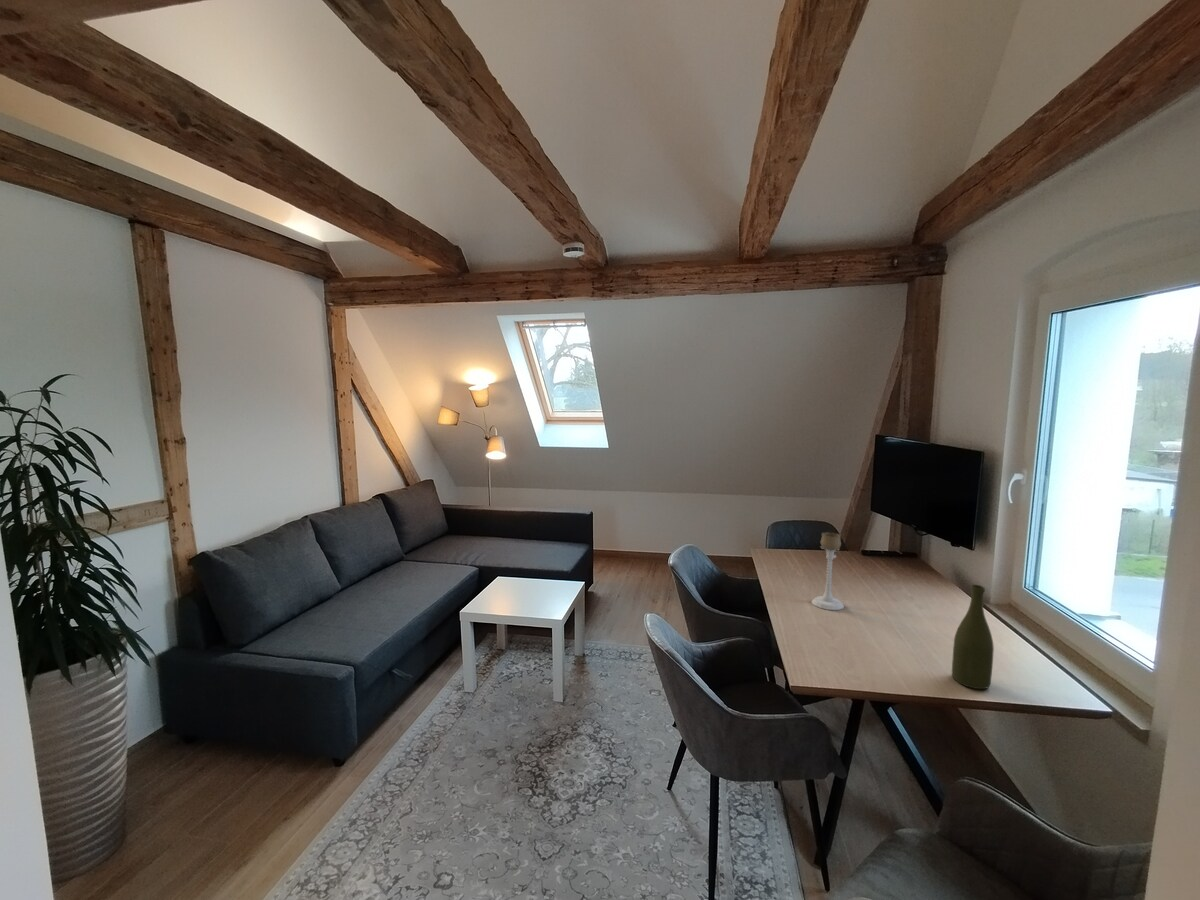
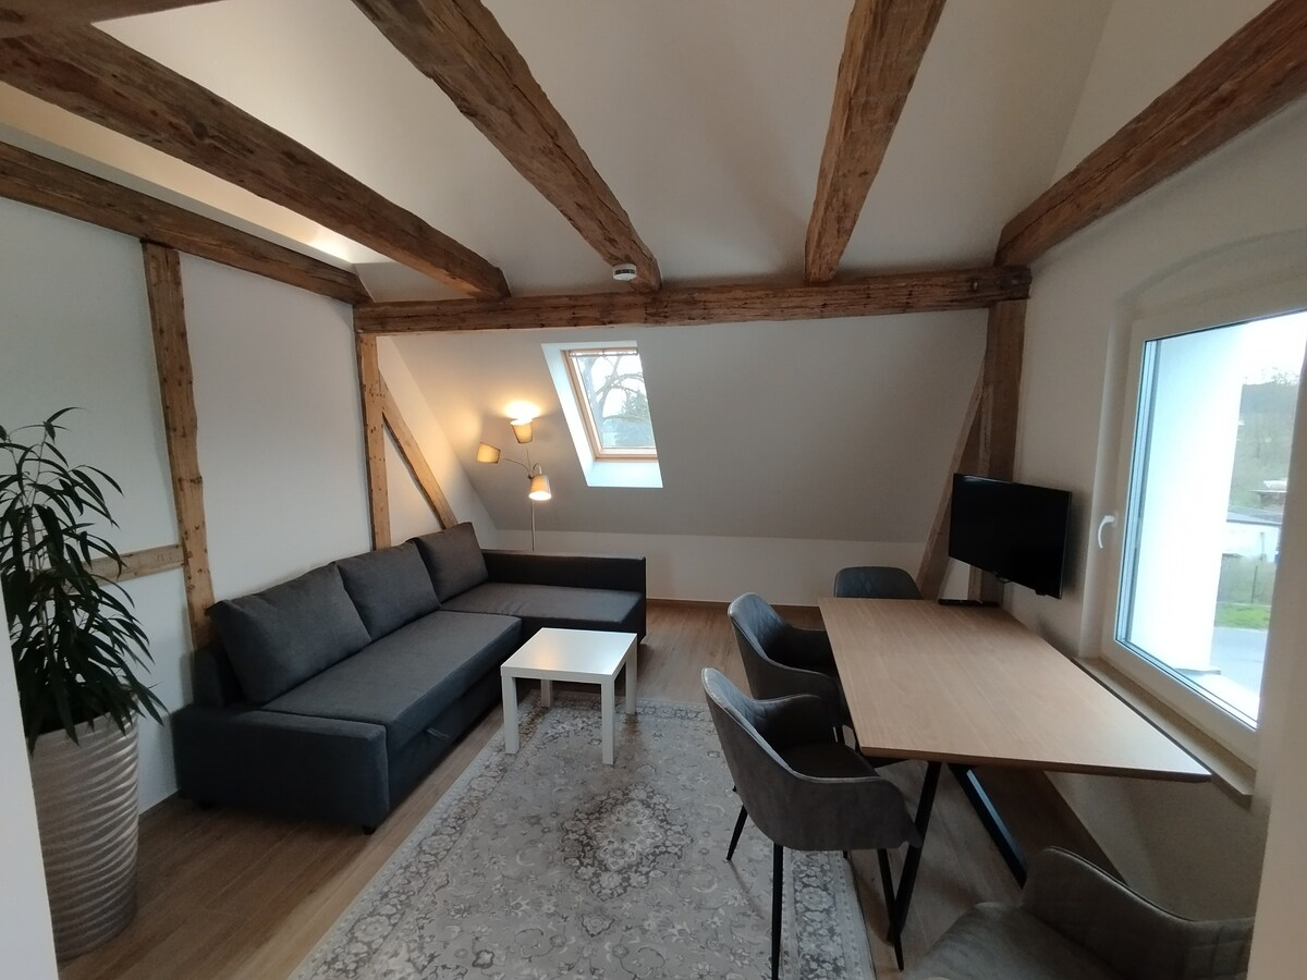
- candle holder [811,531,845,611]
- bottle [951,584,995,690]
